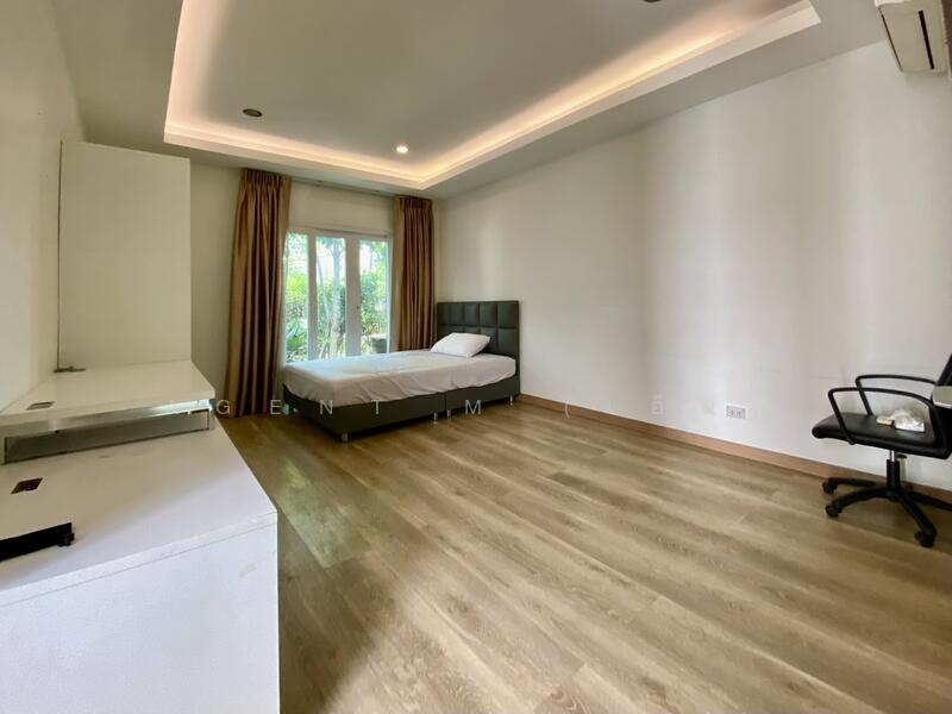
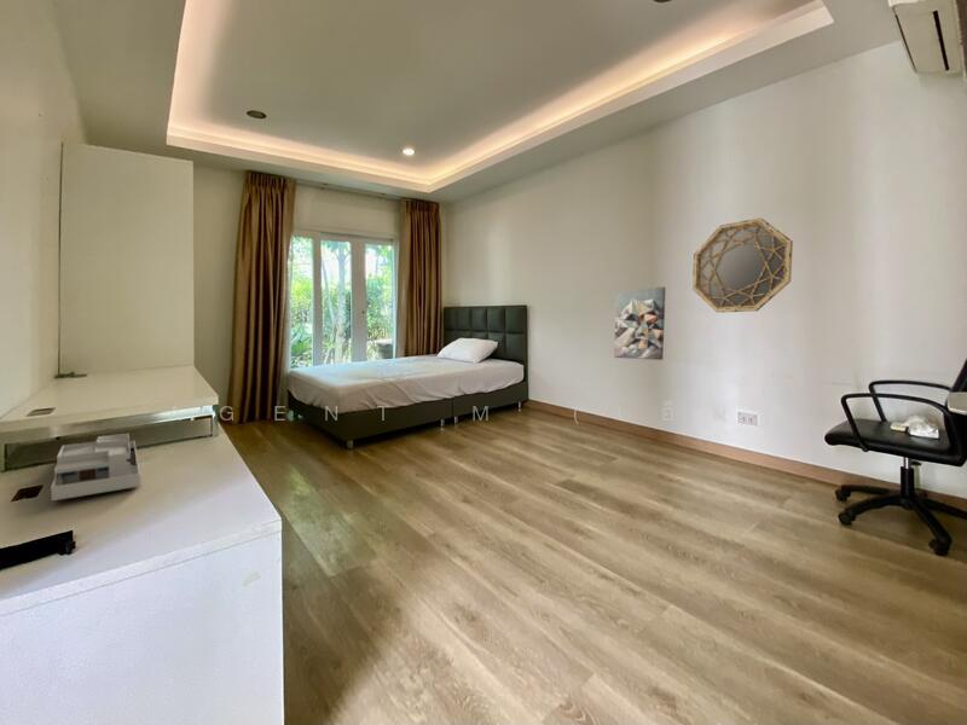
+ wall art [613,285,666,361]
+ home mirror [691,216,794,313]
+ desk organizer [50,433,141,503]
